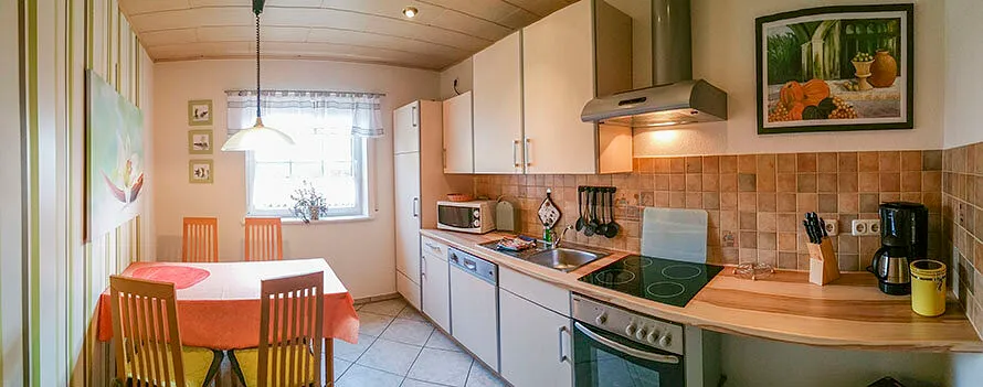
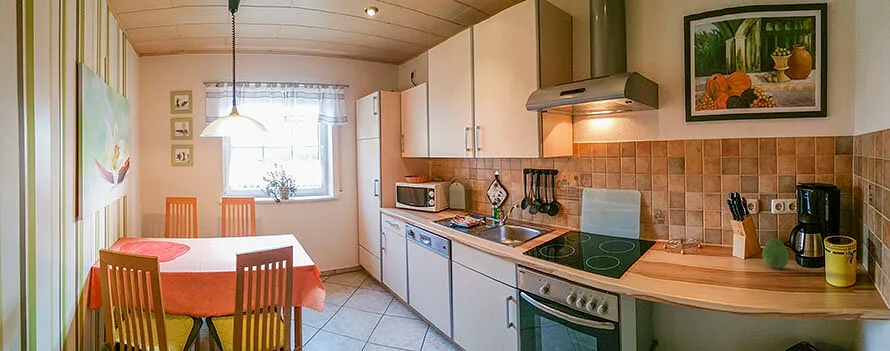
+ fruit [761,237,790,270]
